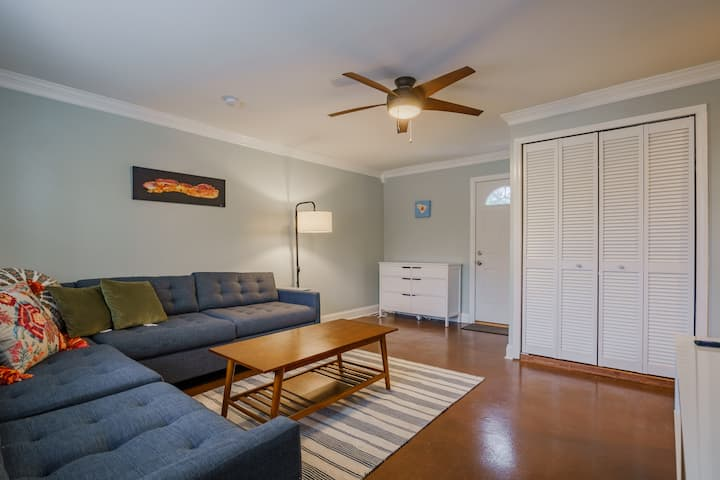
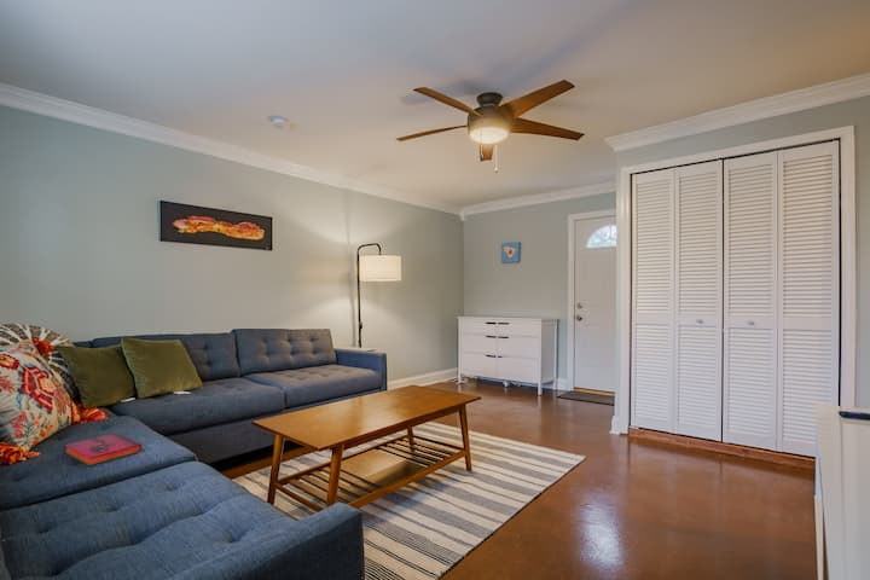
+ hardback book [64,433,143,466]
